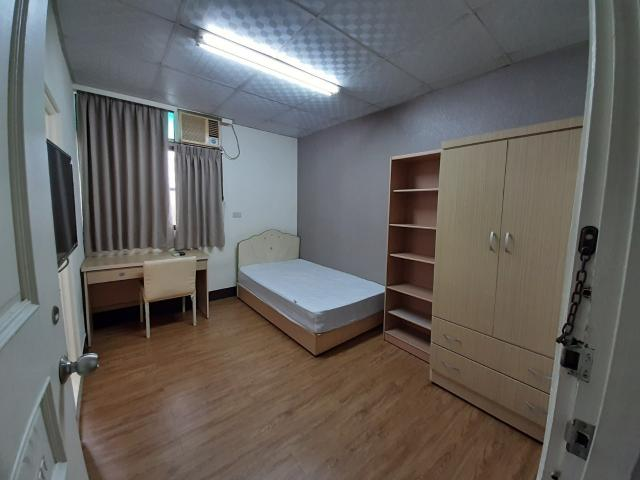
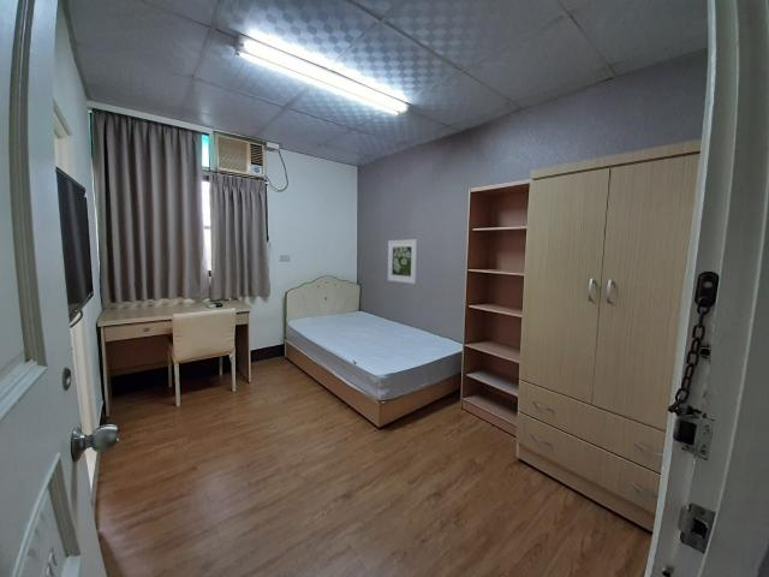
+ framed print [387,238,419,285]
